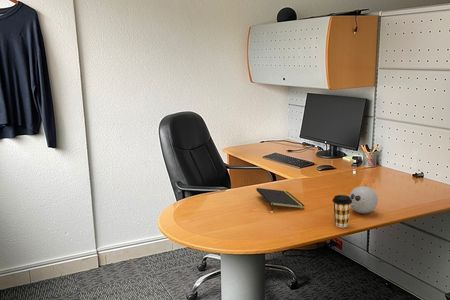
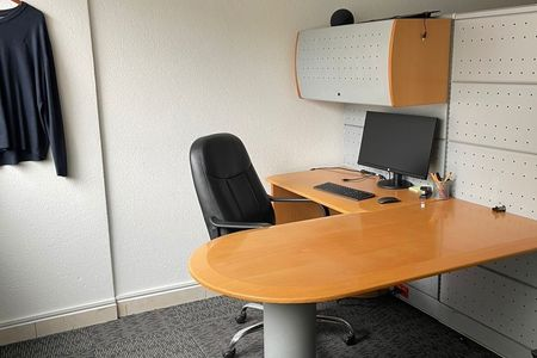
- decorative ball [348,185,379,214]
- notepad [255,187,306,210]
- coffee cup [332,194,352,228]
